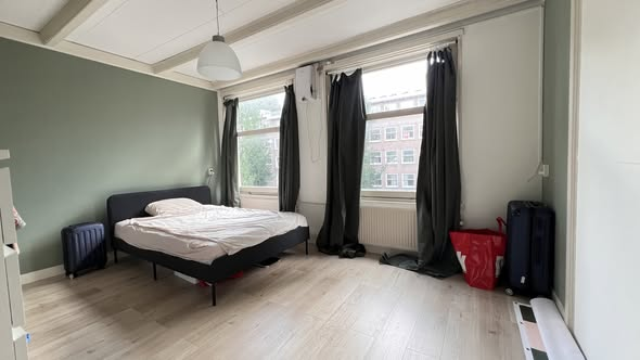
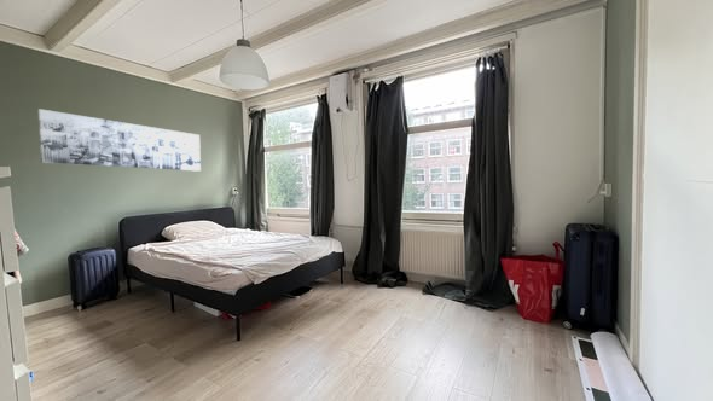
+ wall art [37,107,202,173]
